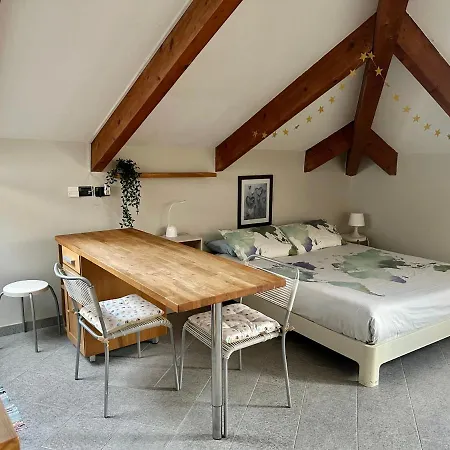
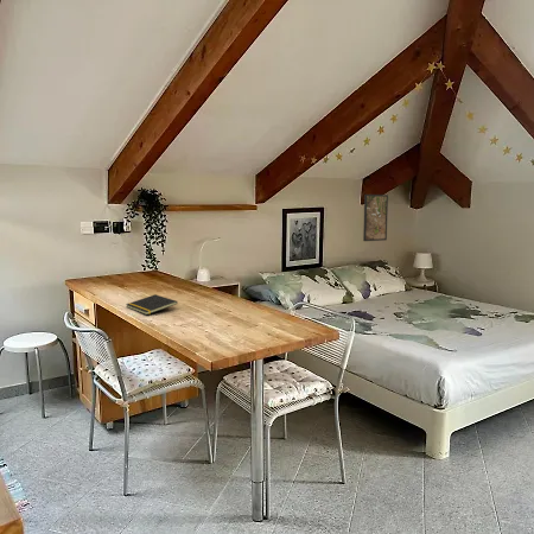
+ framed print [362,193,389,242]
+ notepad [125,293,179,316]
